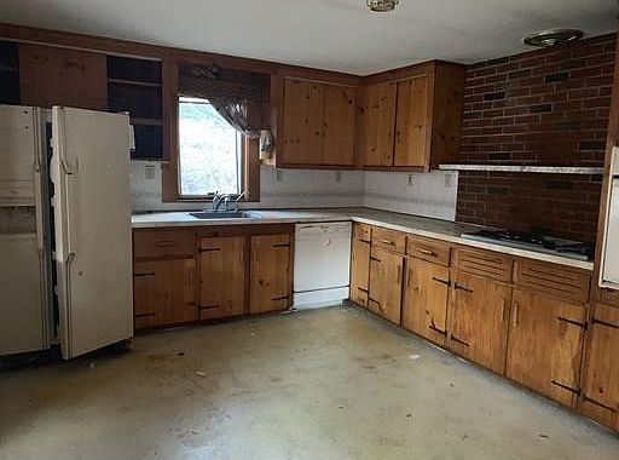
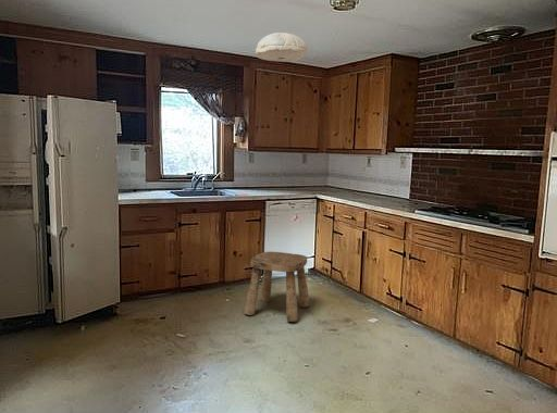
+ stool [244,251,311,323]
+ ceiling light [255,32,309,63]
